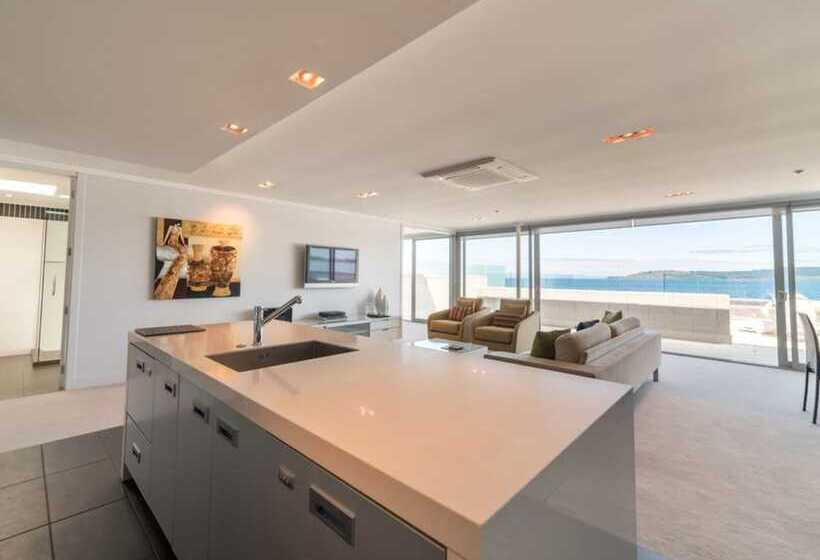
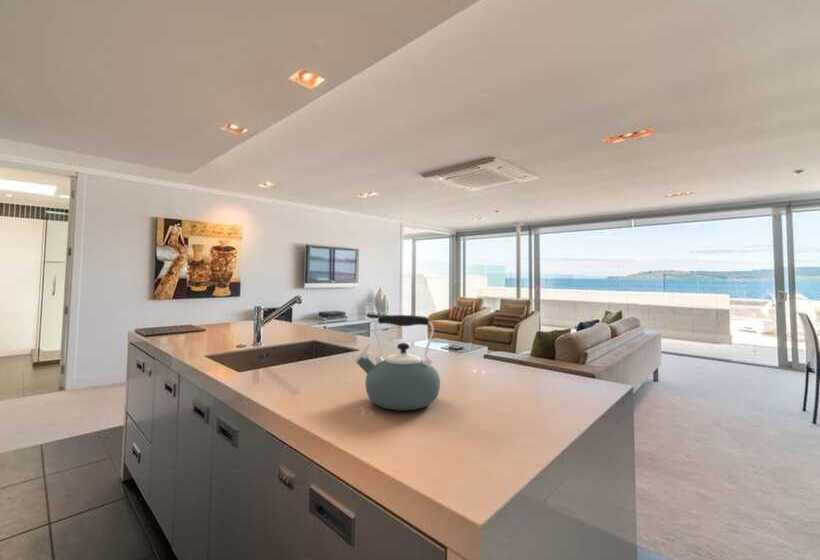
+ kettle [353,314,441,412]
